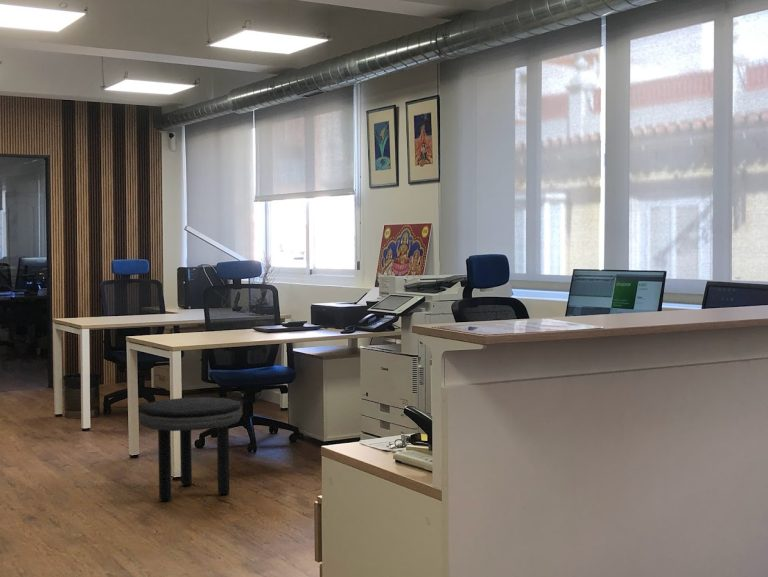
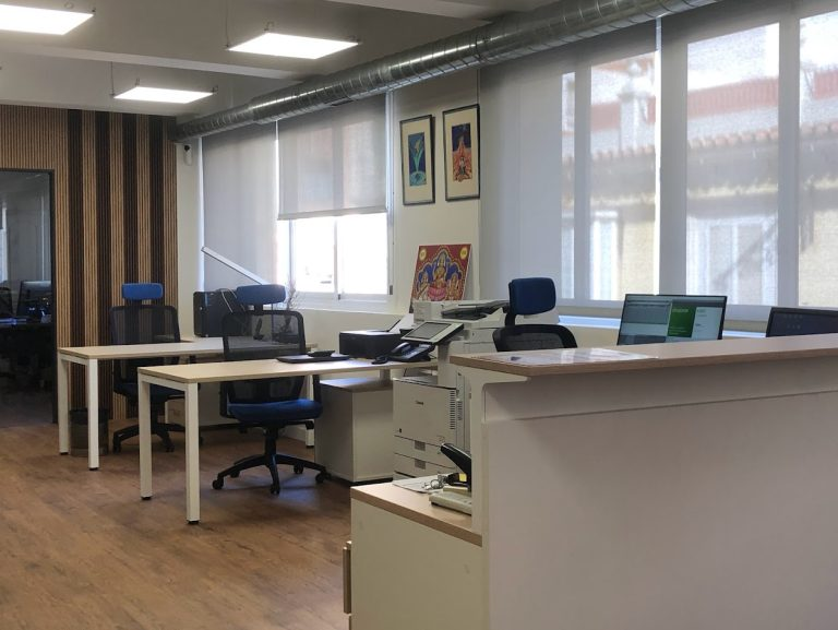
- side table [138,396,242,502]
